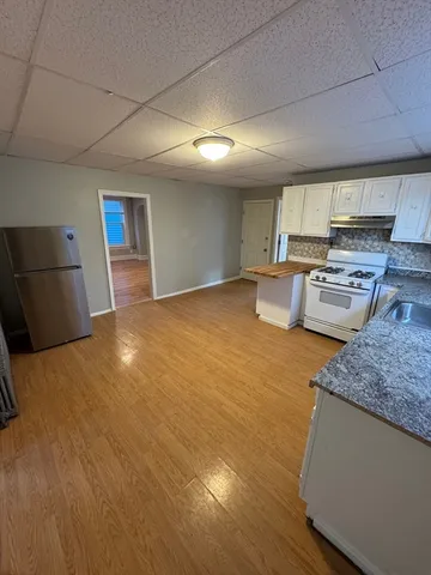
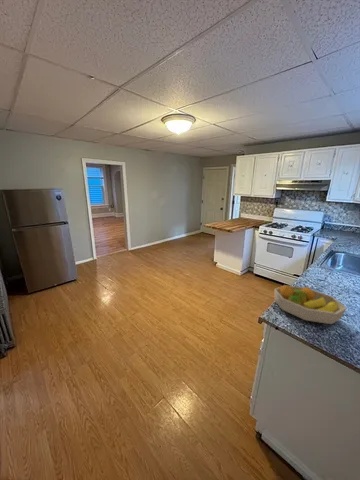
+ fruit bowl [273,284,347,325]
